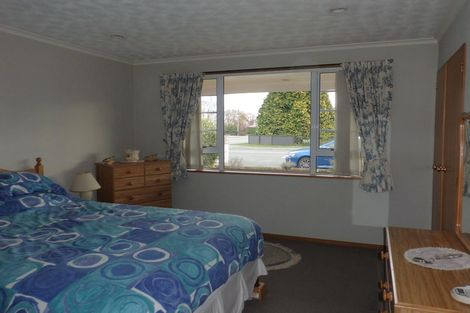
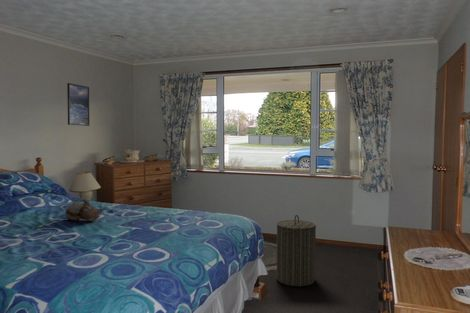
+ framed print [66,82,90,127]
+ laundry hamper [276,214,317,287]
+ teddy bear [64,198,104,222]
